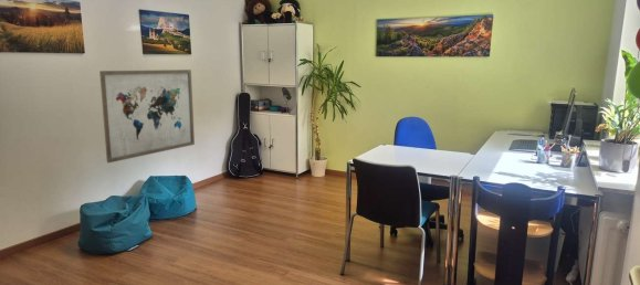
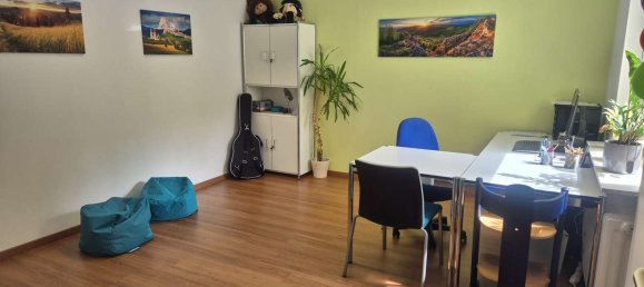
- wall art [98,68,196,163]
